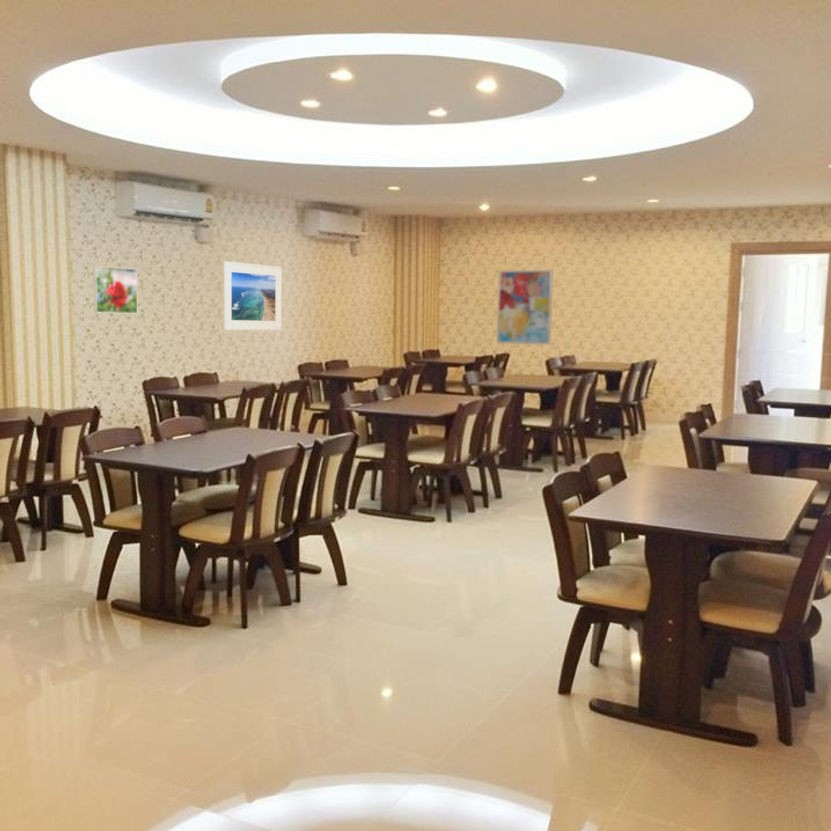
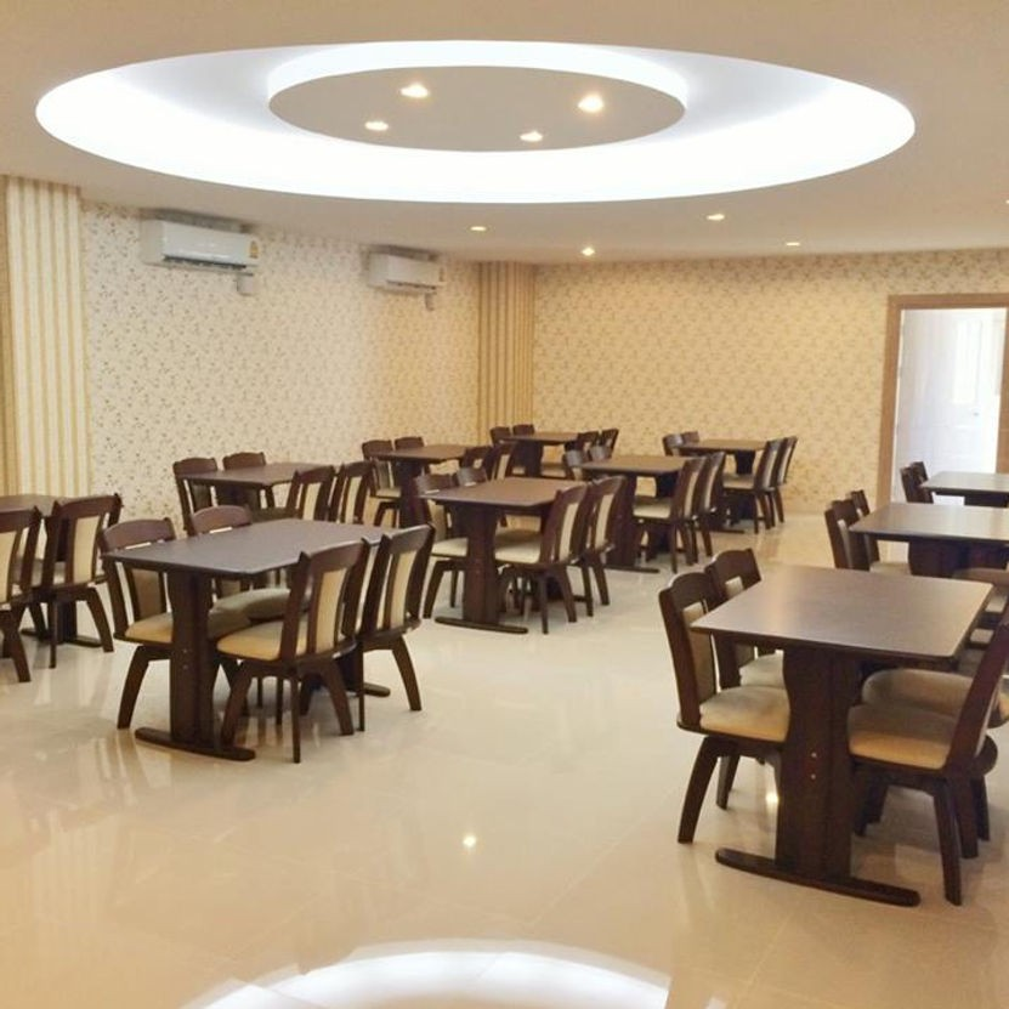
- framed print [93,265,138,314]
- wall art [496,269,554,346]
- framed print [223,260,283,331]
